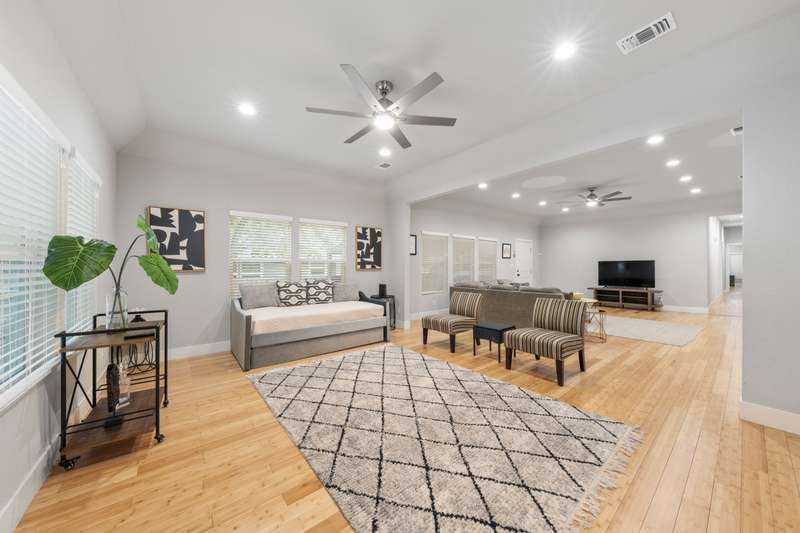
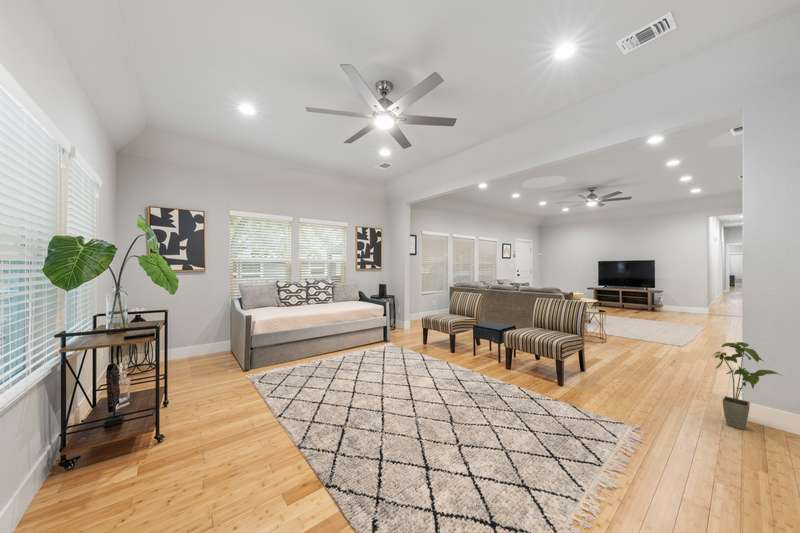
+ house plant [712,341,783,431]
